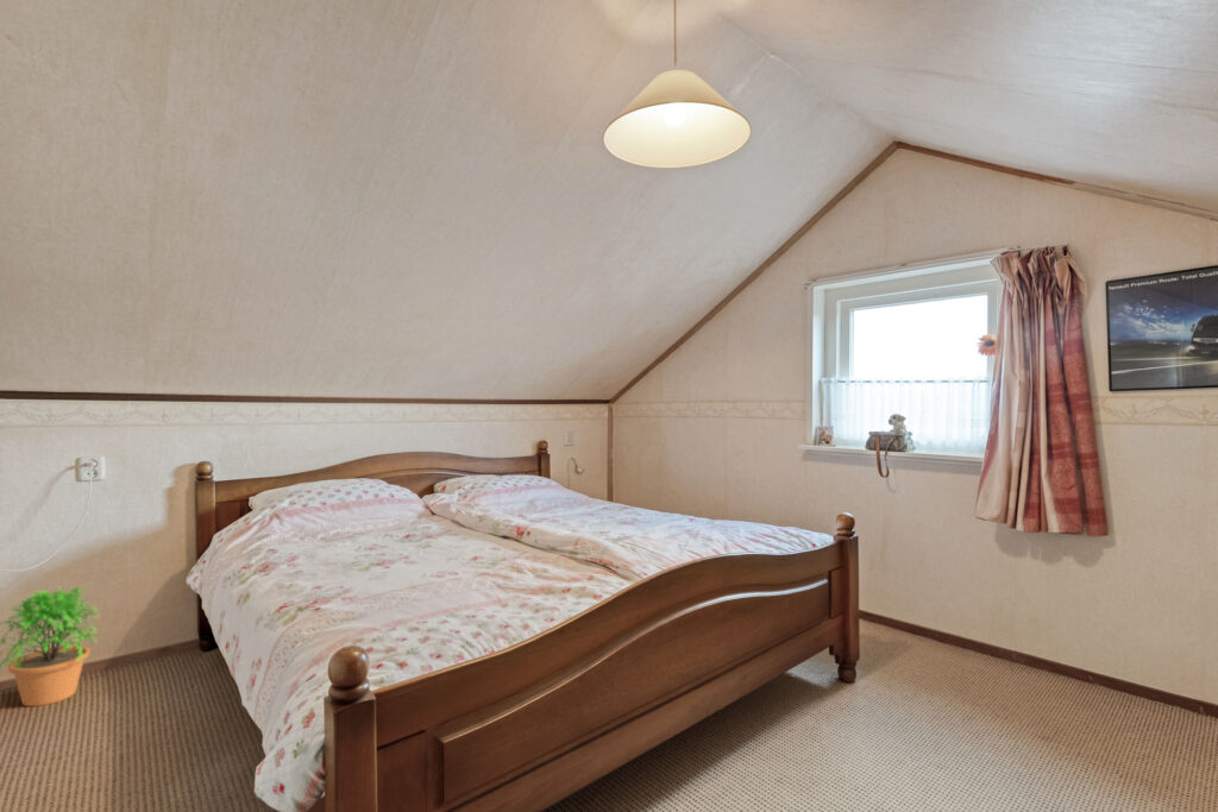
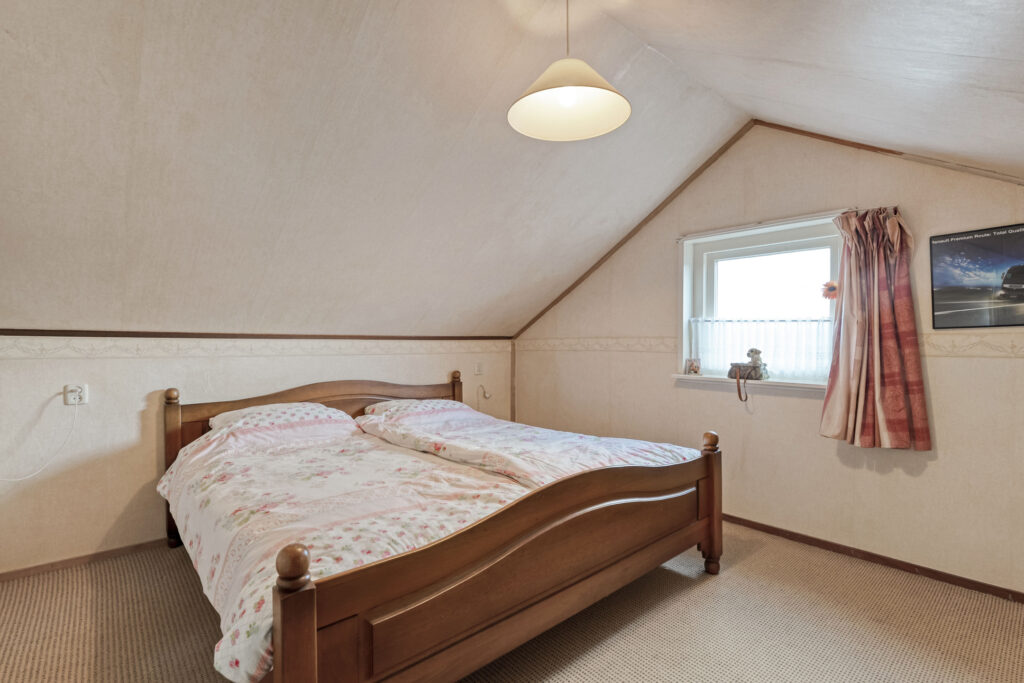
- potted plant [0,585,103,707]
